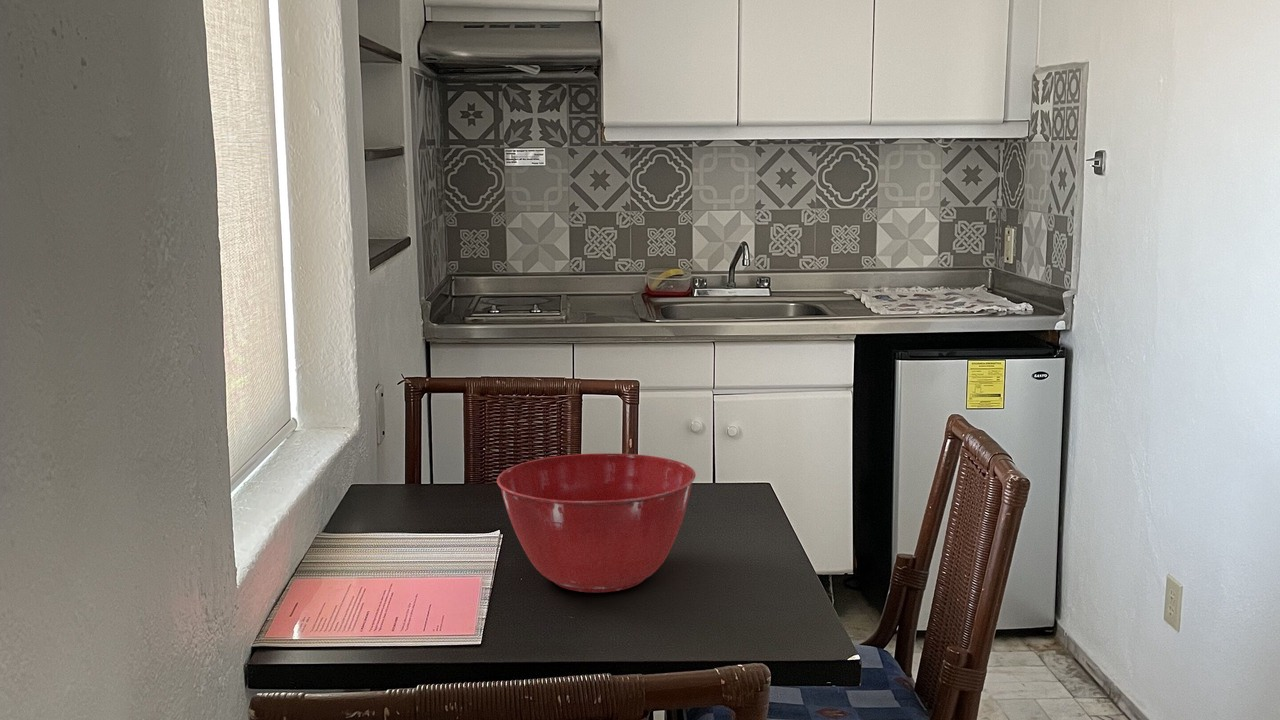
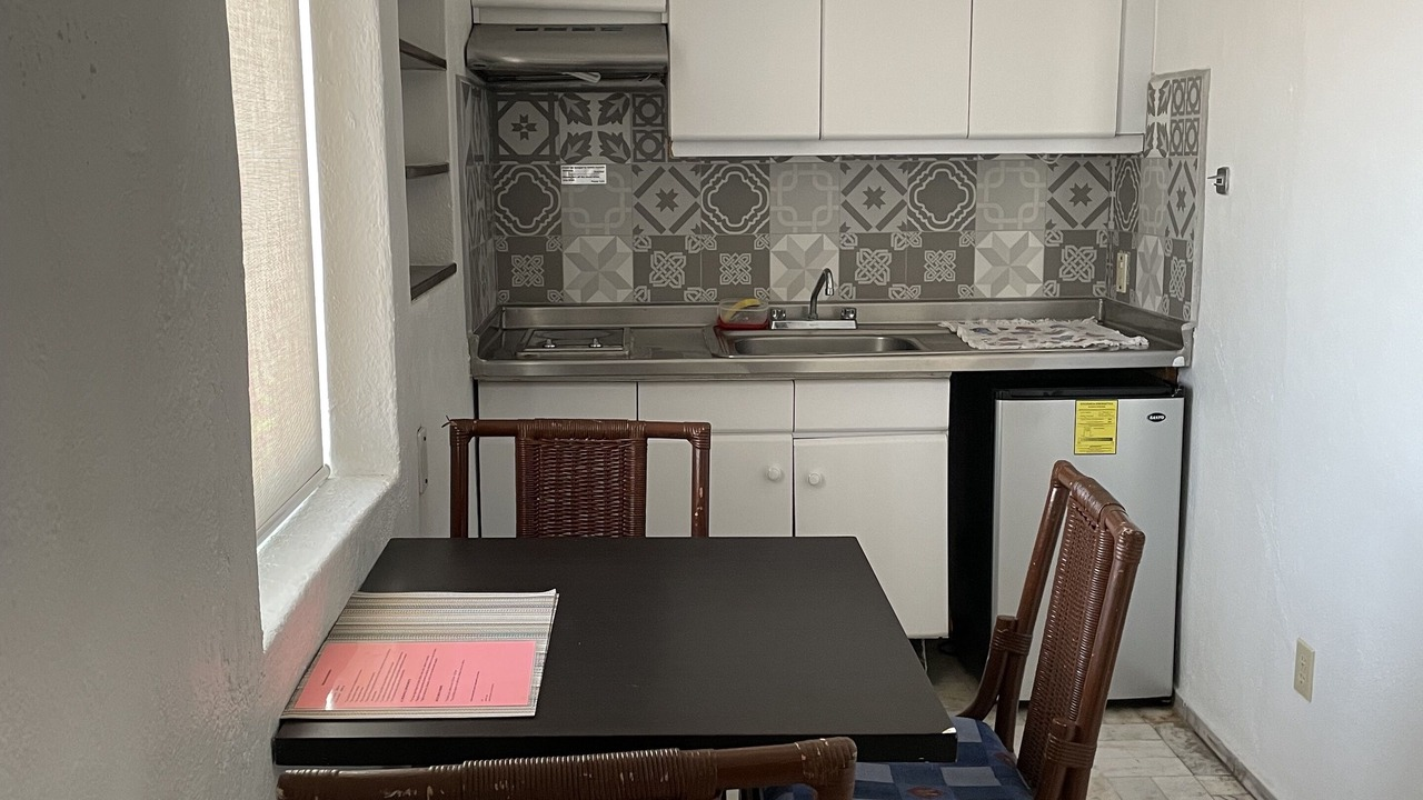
- mixing bowl [496,452,697,593]
